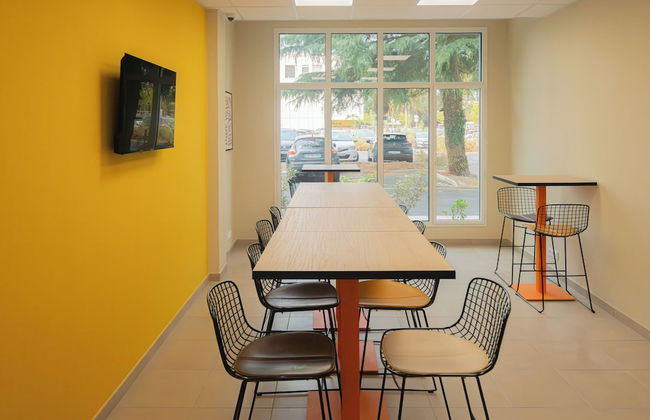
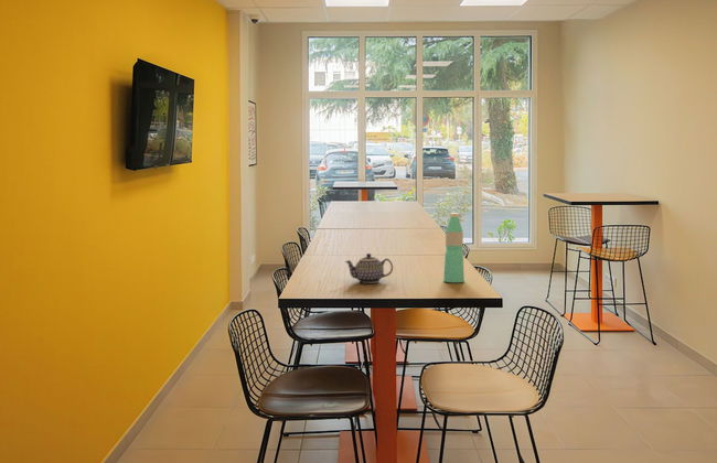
+ teapot [344,252,394,284]
+ water bottle [442,212,465,283]
